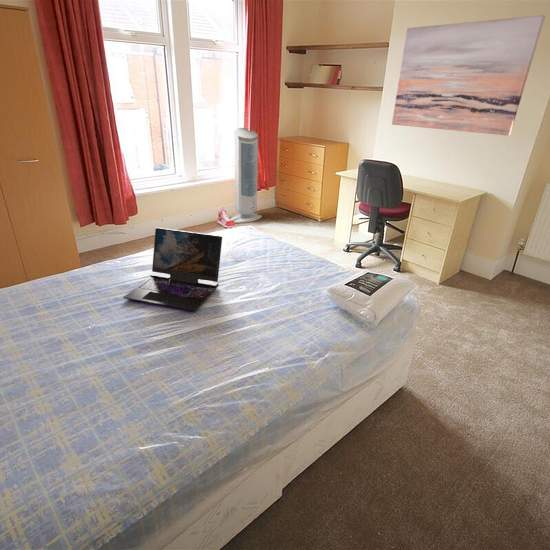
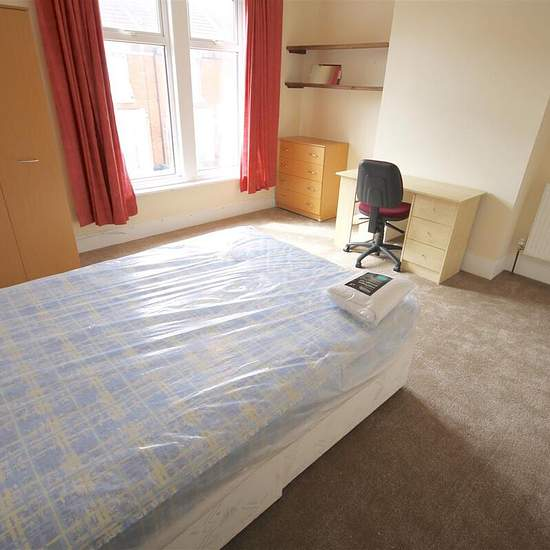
- wall art [391,14,546,136]
- sneaker [217,208,237,229]
- air purifier [230,127,263,224]
- laptop [122,226,223,312]
